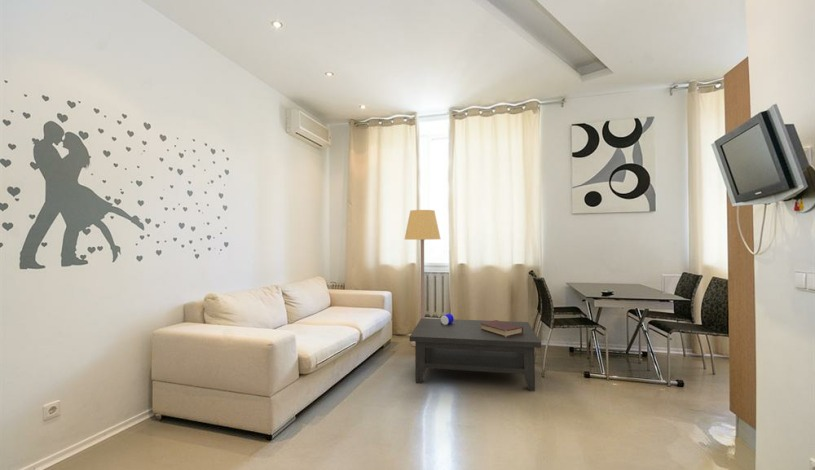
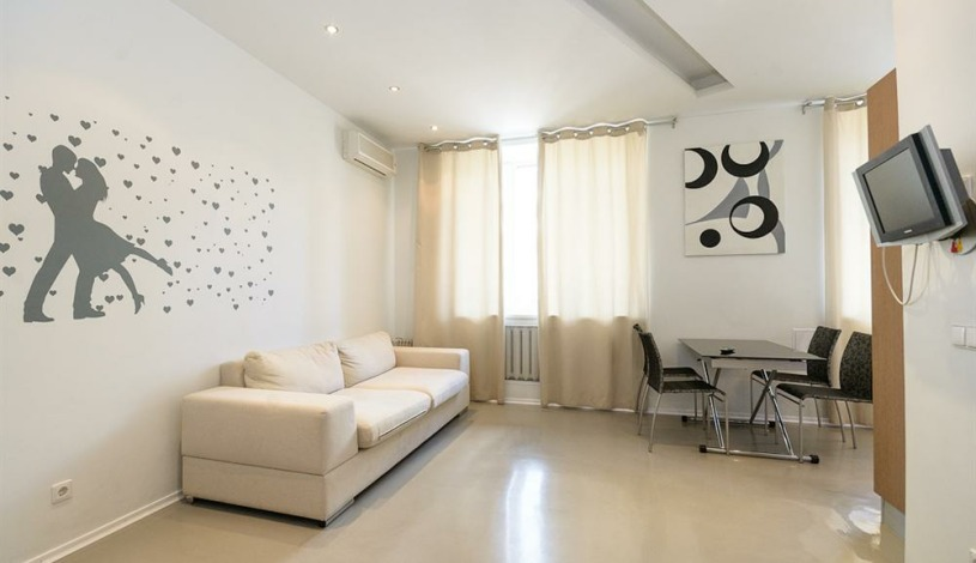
- coffee table [409,313,542,392]
- lamp [404,209,441,347]
